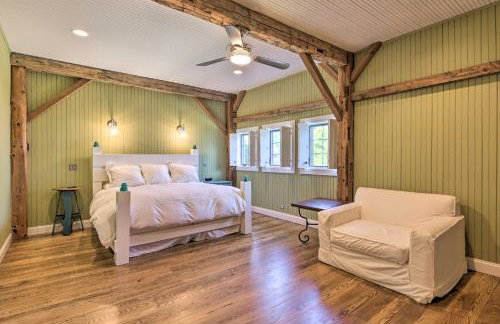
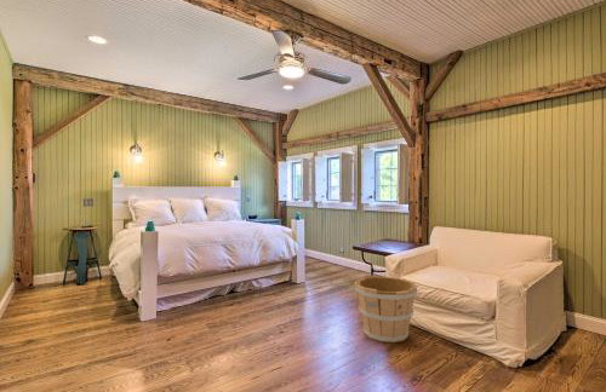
+ wooden bucket [354,273,418,344]
